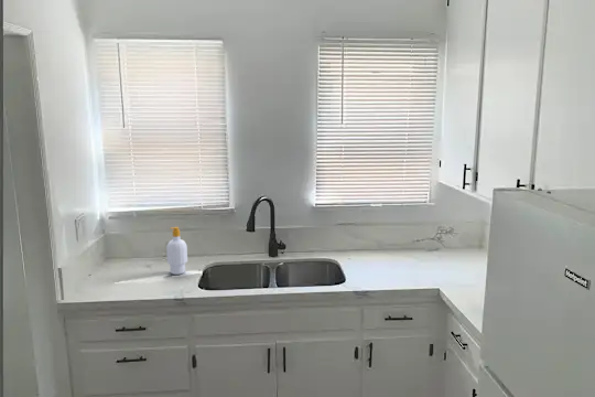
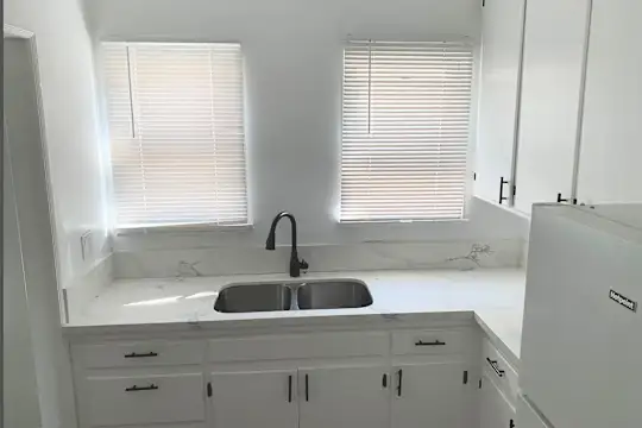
- soap bottle [165,226,188,276]
